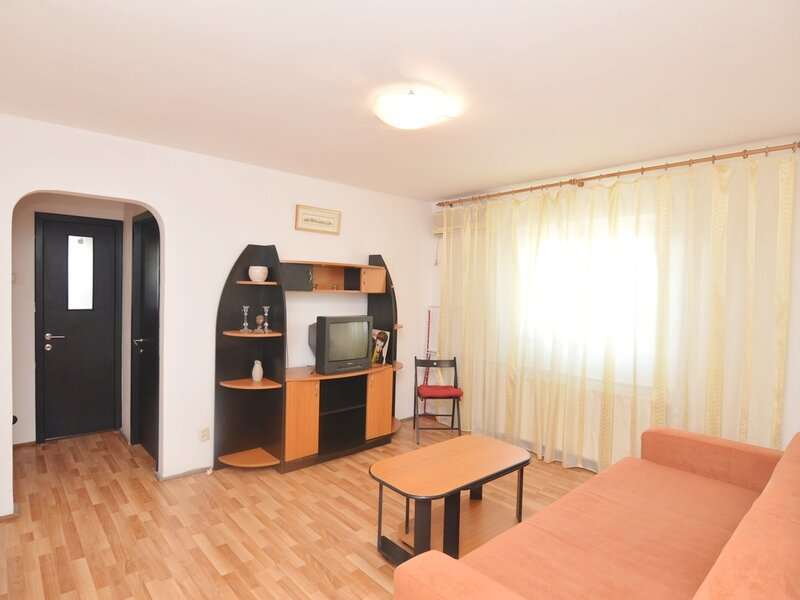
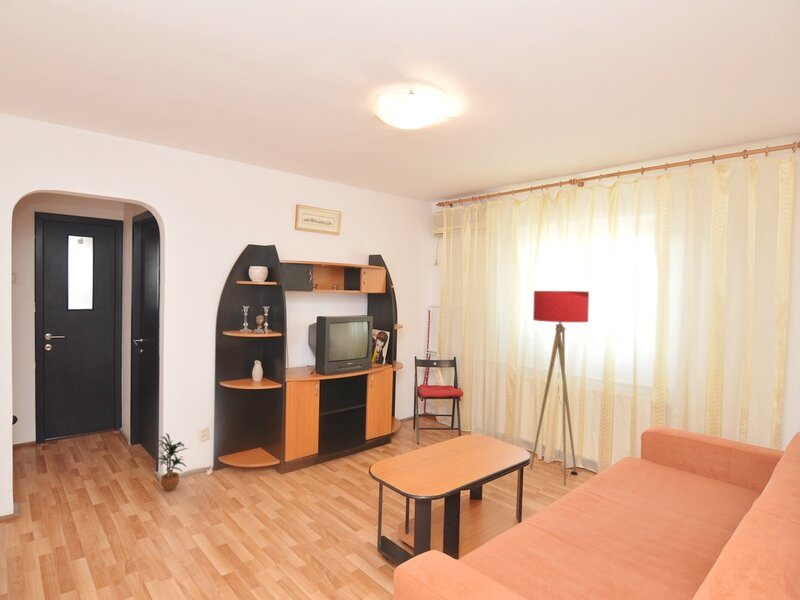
+ potted plant [155,432,190,492]
+ floor lamp [530,290,590,486]
